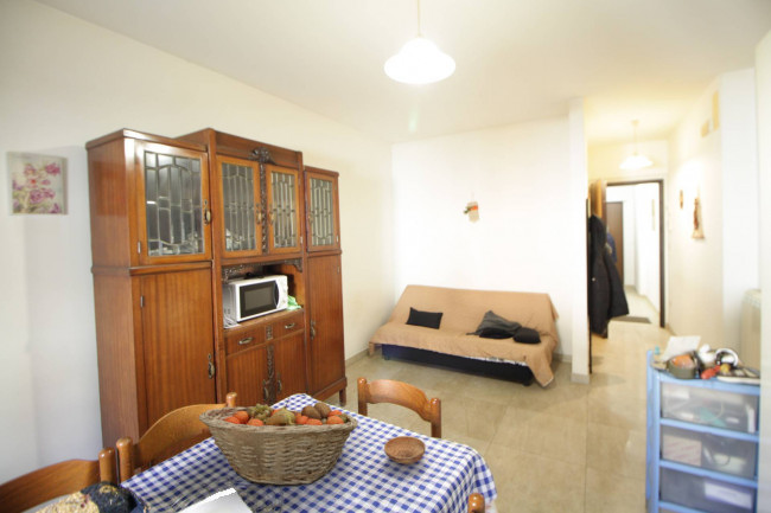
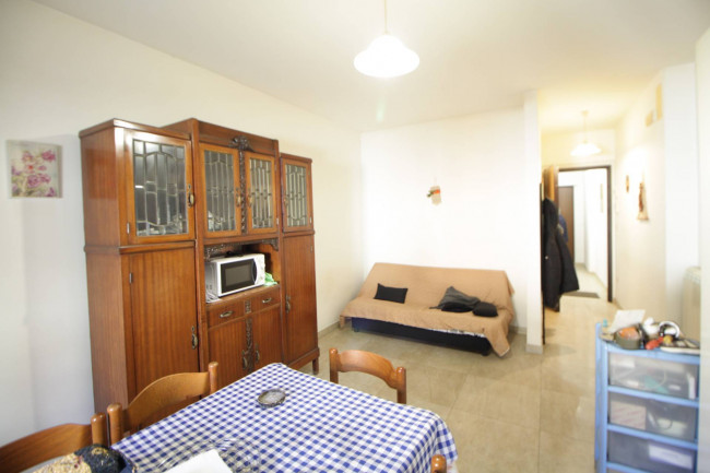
- bowl [383,435,427,466]
- fruit basket [197,397,359,487]
